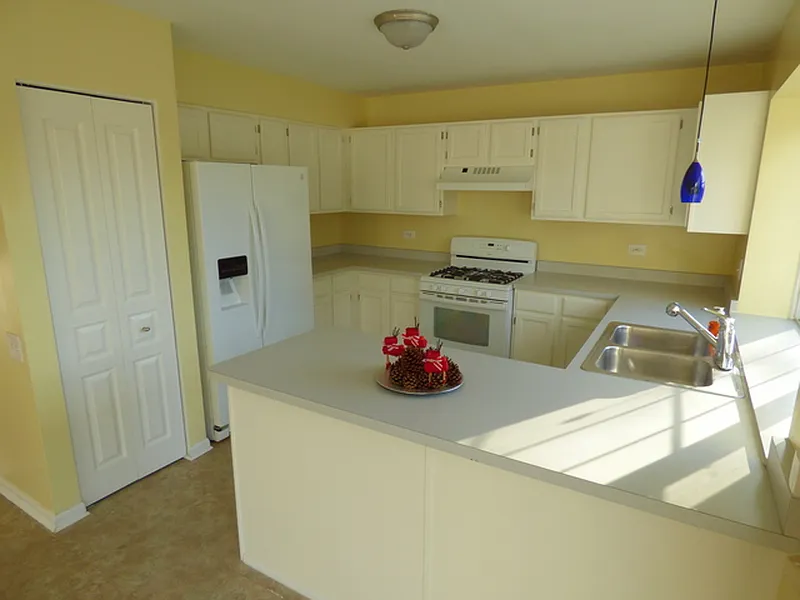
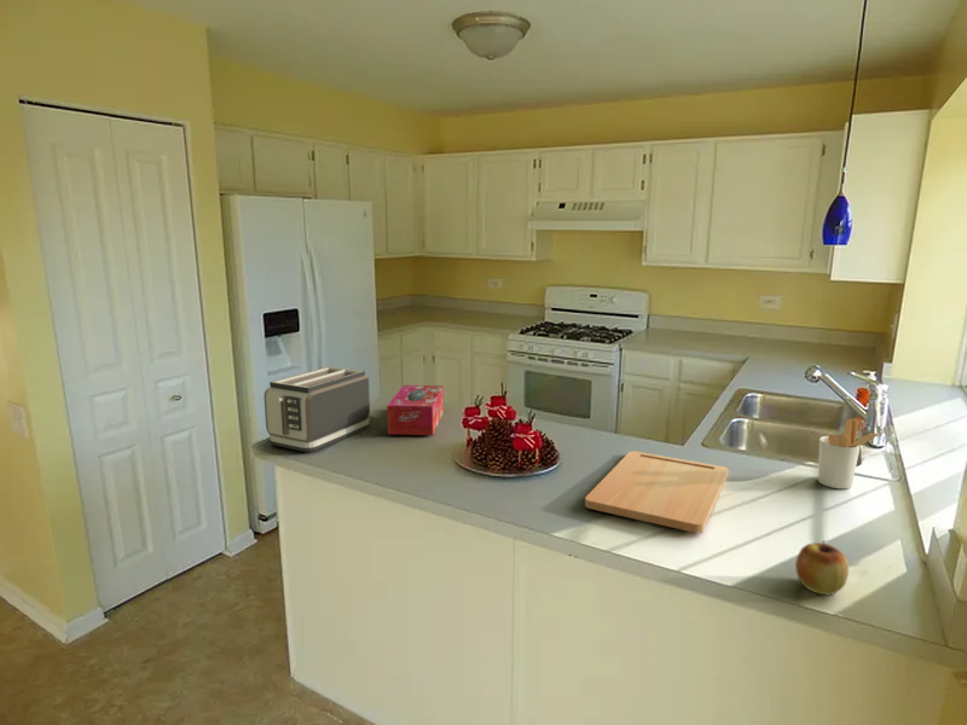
+ toaster [262,365,371,453]
+ cutting board [584,450,729,534]
+ tissue box [386,384,445,436]
+ apple [794,540,850,596]
+ utensil holder [817,417,886,489]
